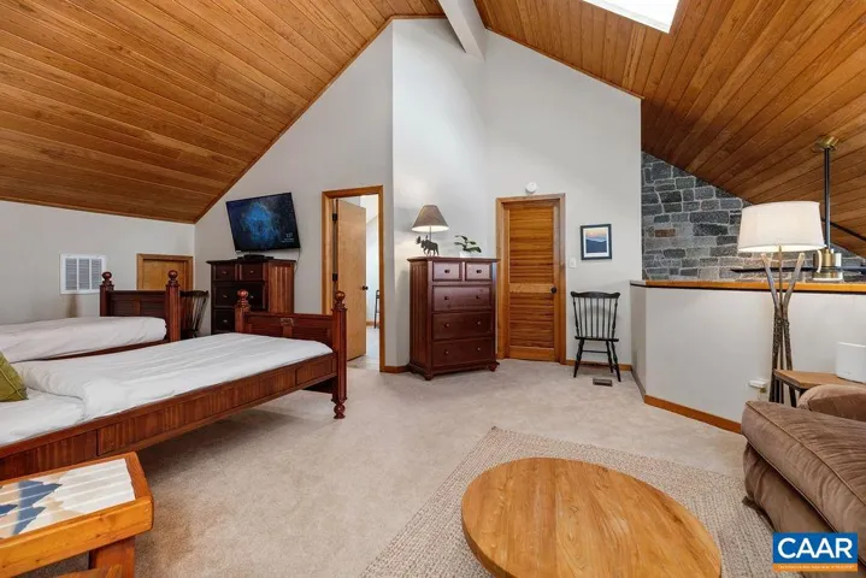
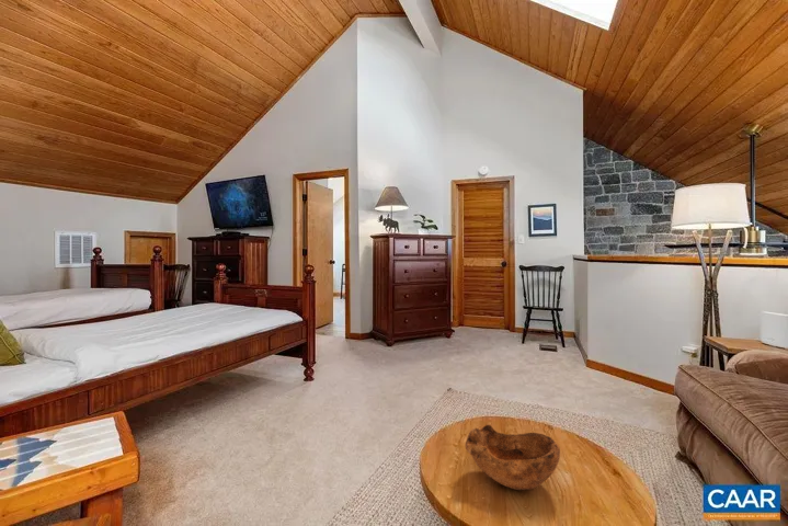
+ wooden bowl [465,423,561,491]
